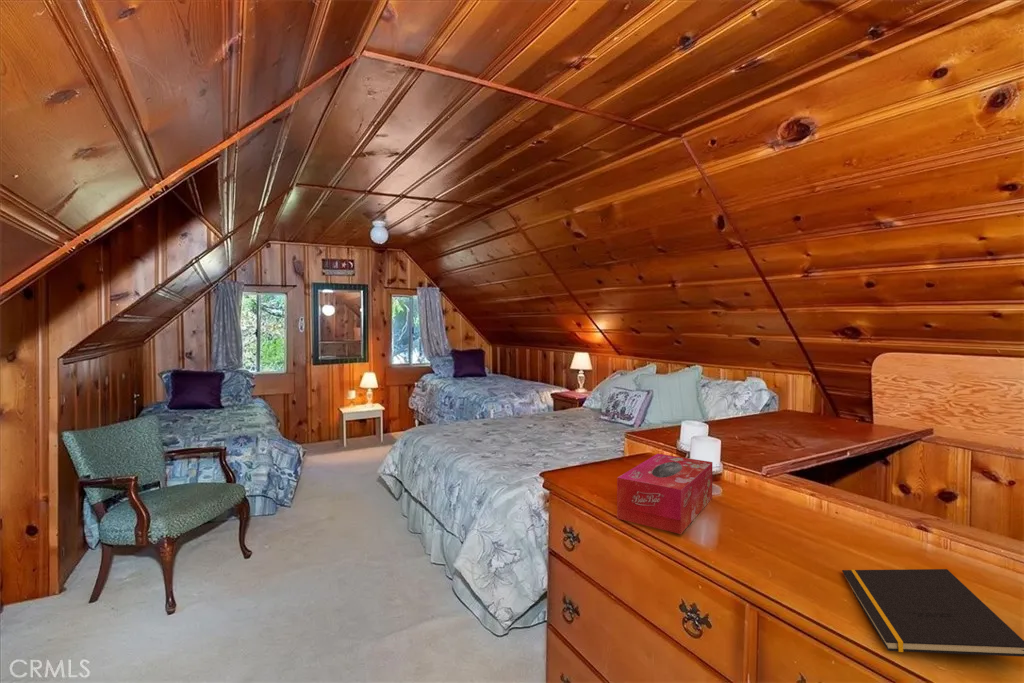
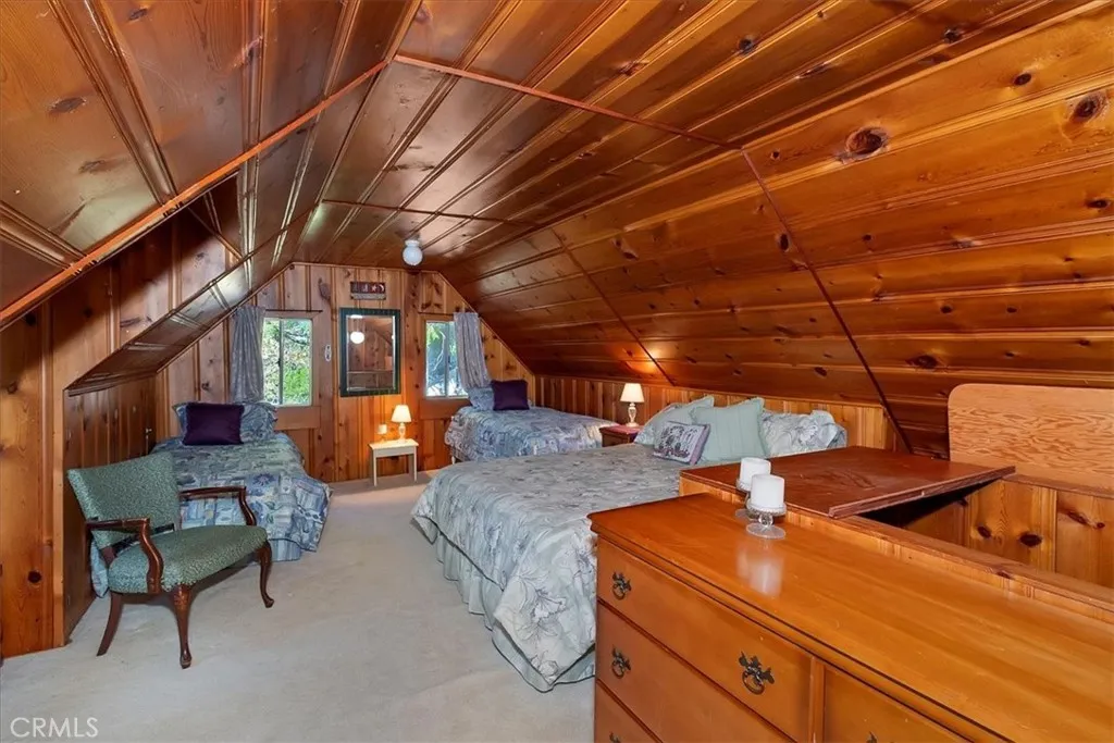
- notepad [841,568,1024,658]
- tissue box [616,453,713,535]
